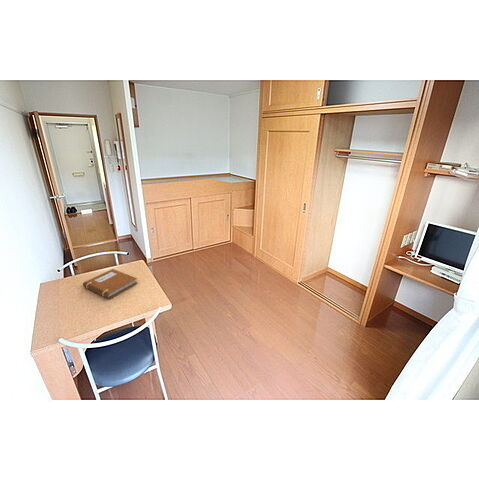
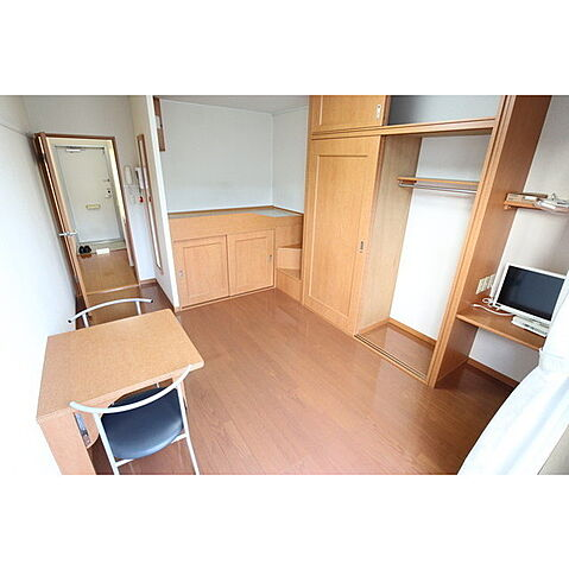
- notebook [82,268,139,300]
